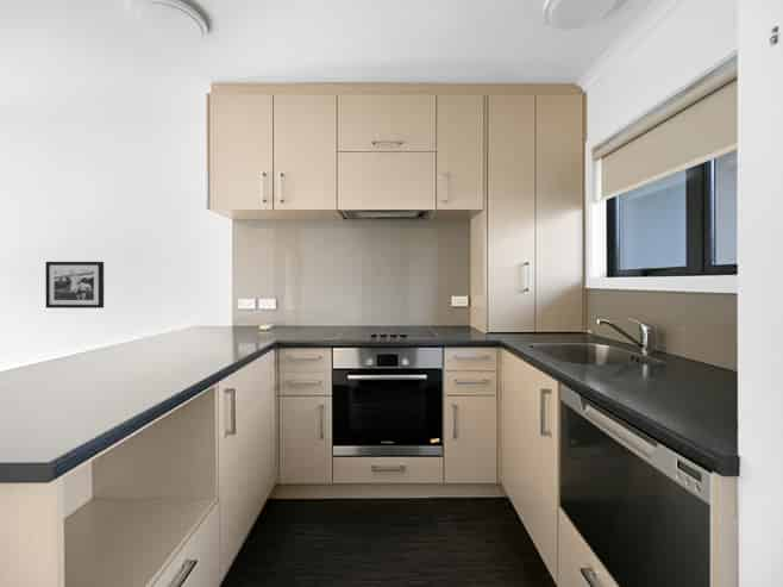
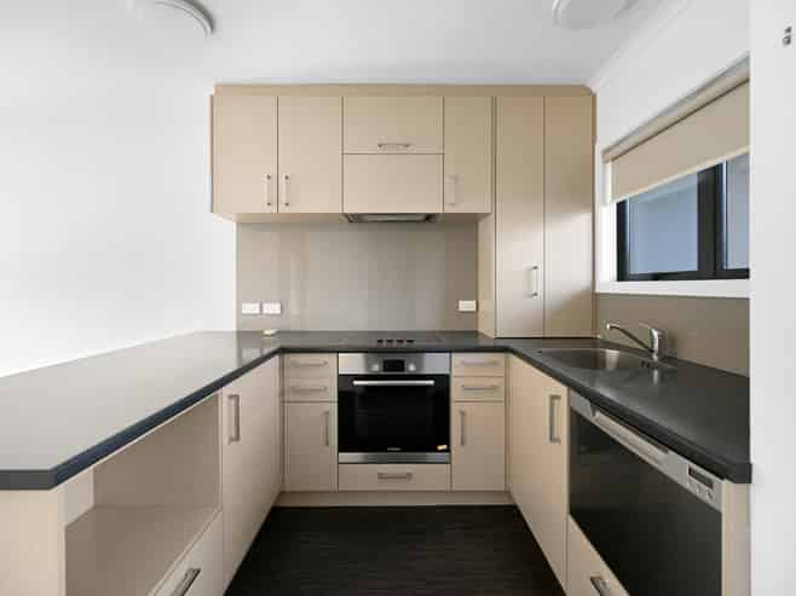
- picture frame [44,261,105,310]
